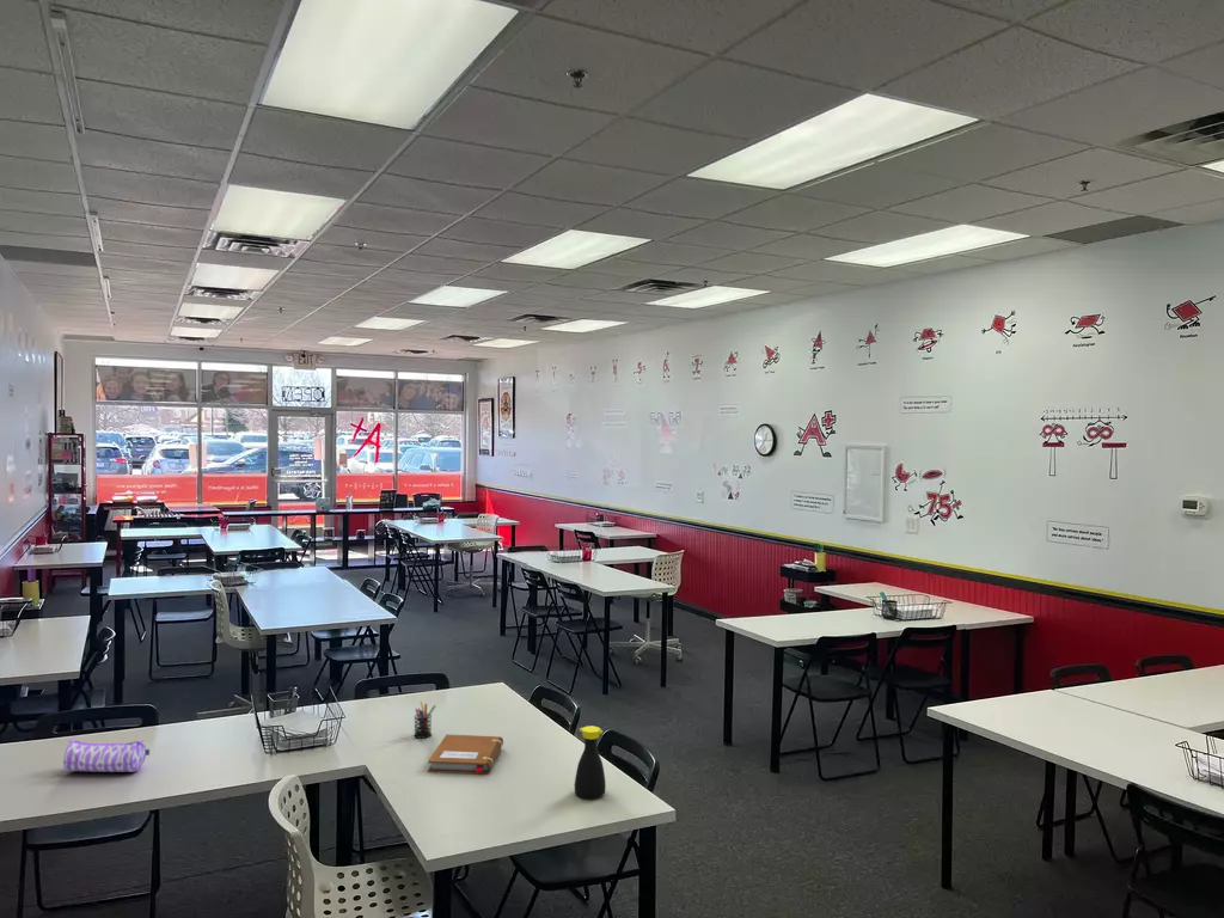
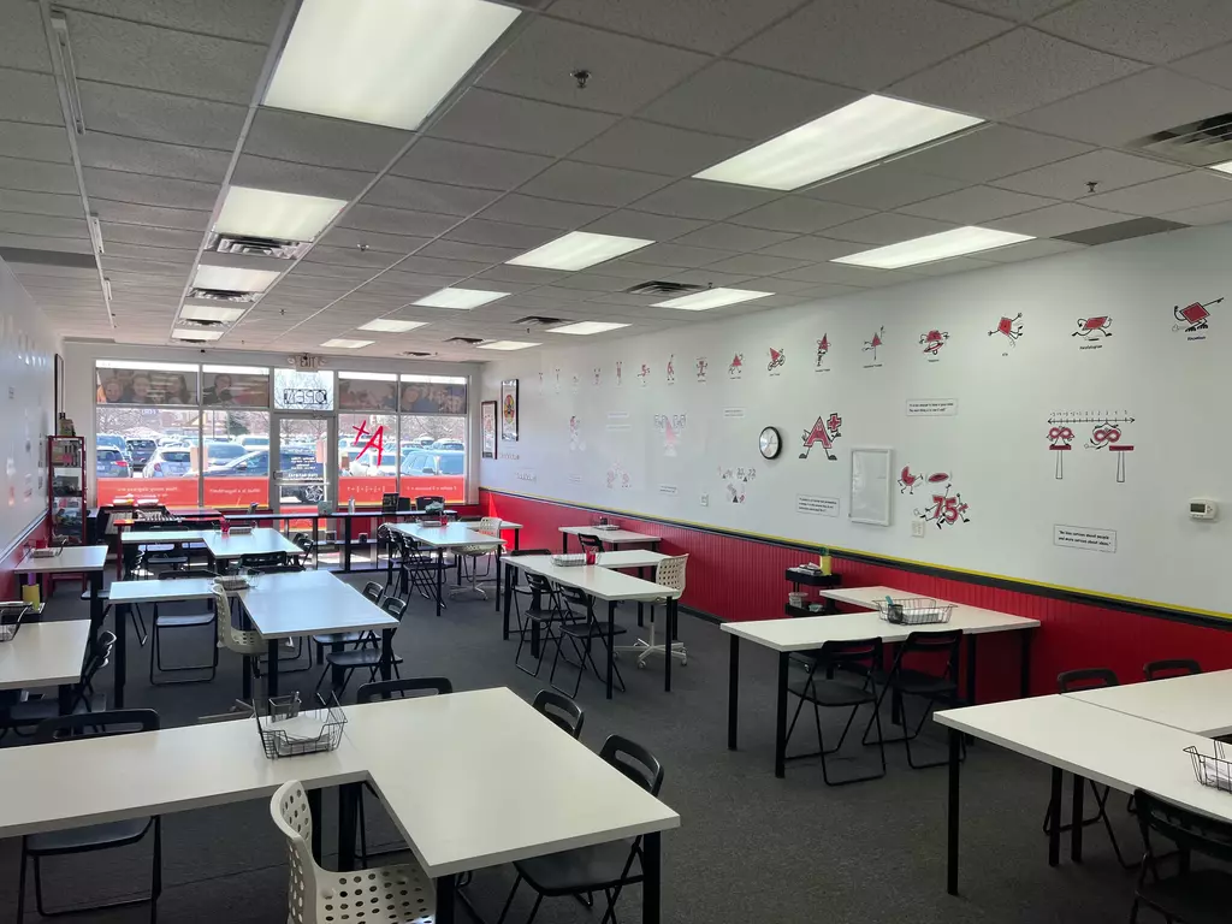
- pencil case [62,738,151,773]
- notebook [427,734,504,775]
- pen holder [412,700,436,740]
- bottle [574,724,607,800]
